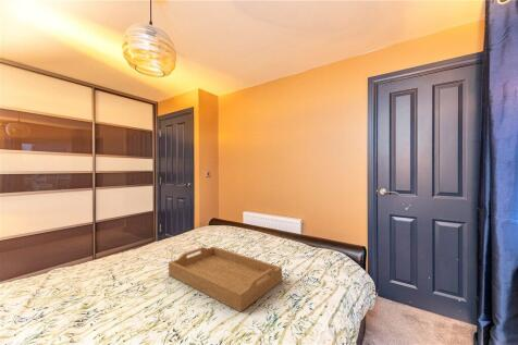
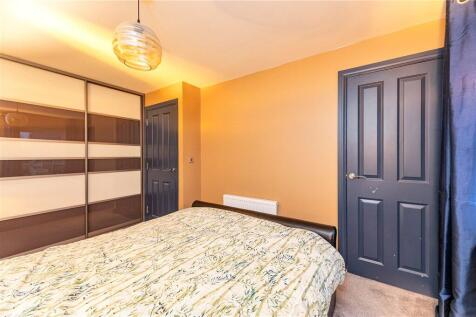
- serving tray [168,246,283,313]
